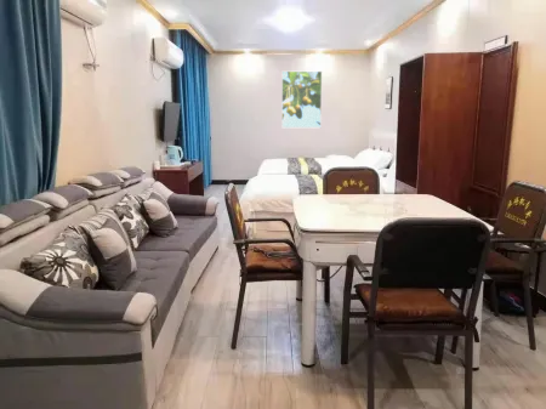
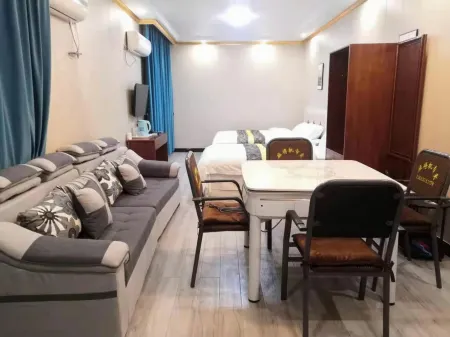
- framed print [280,70,323,129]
